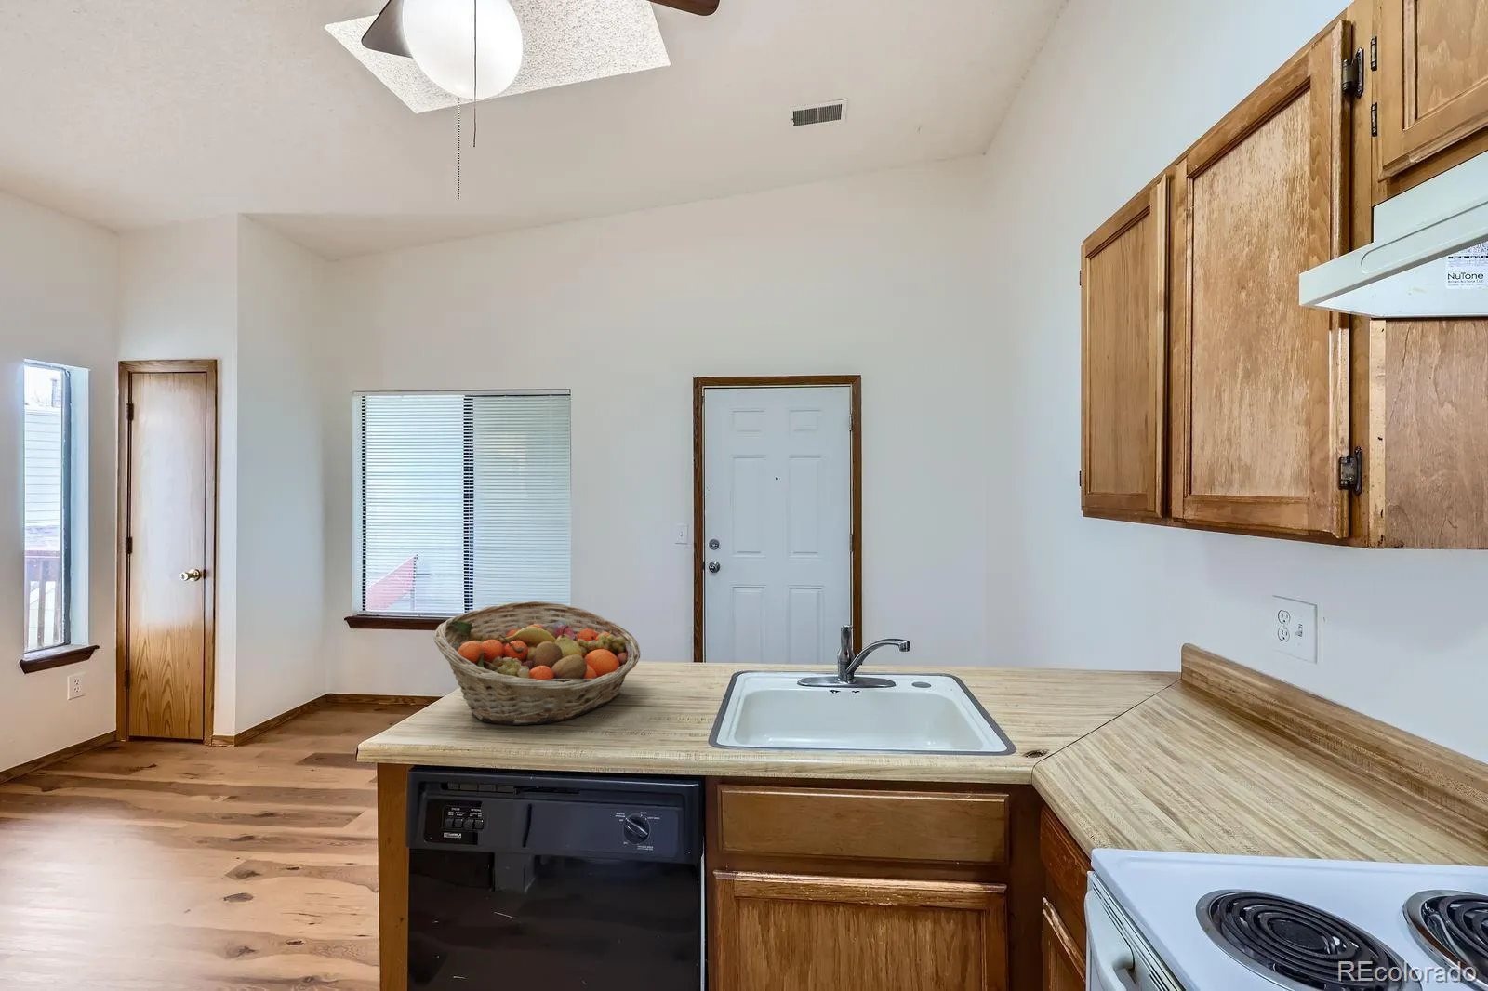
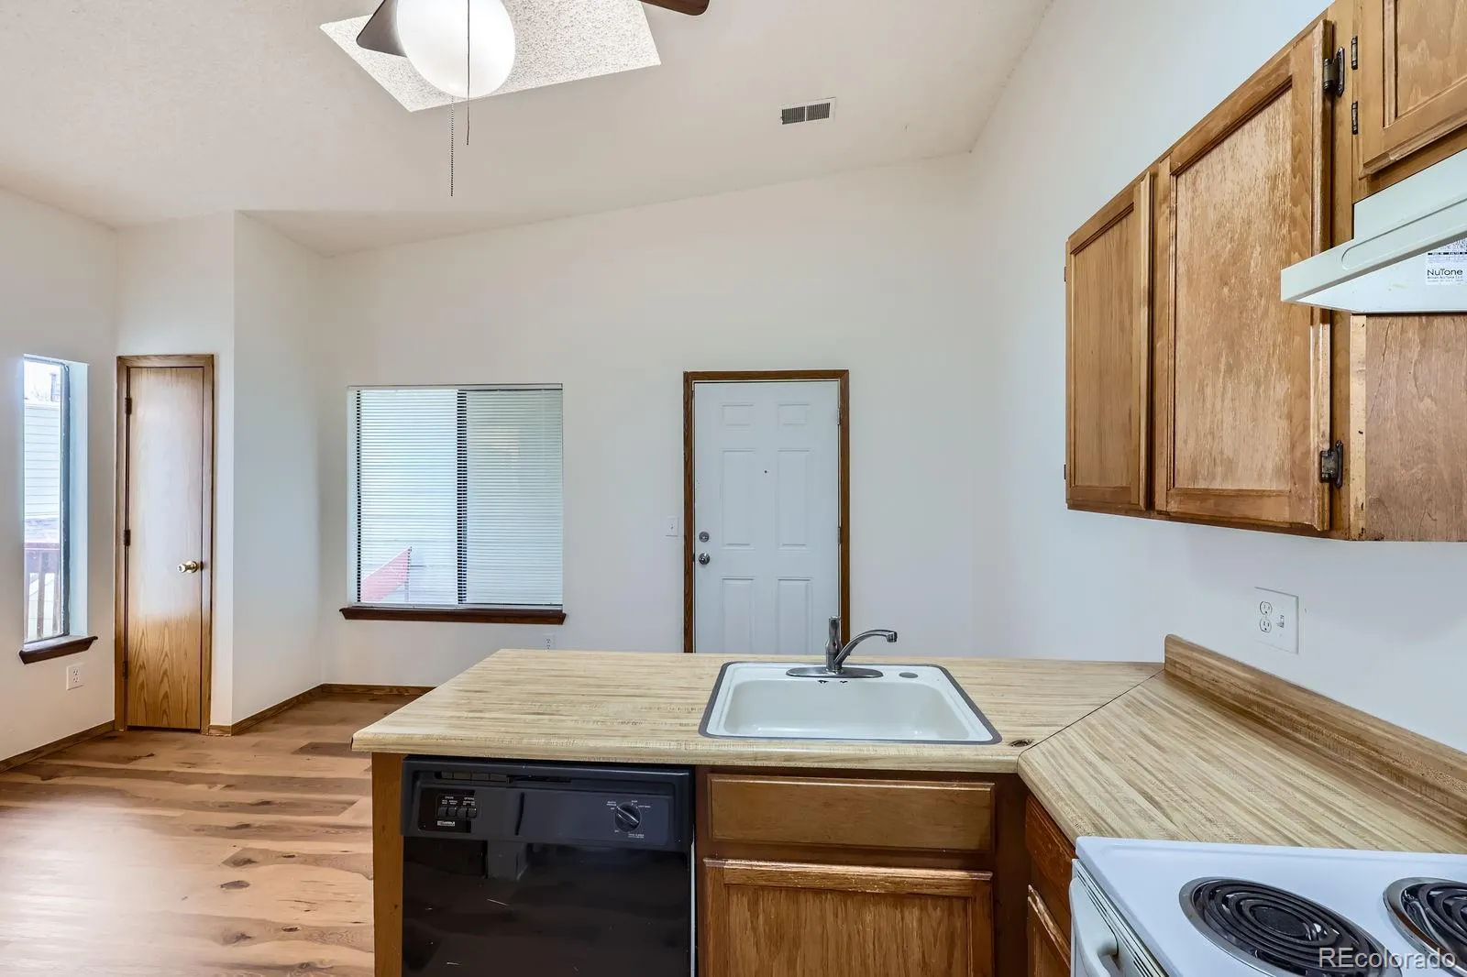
- fruit basket [433,601,642,726]
